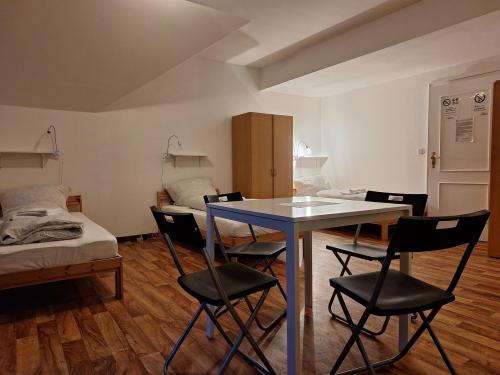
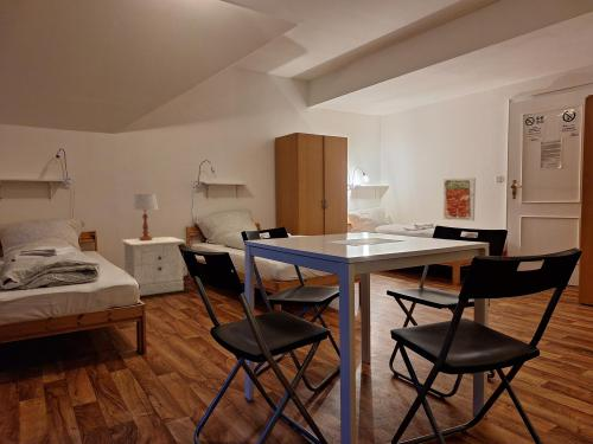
+ table lamp [130,193,159,240]
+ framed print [442,176,477,221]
+ nightstand [121,236,185,297]
